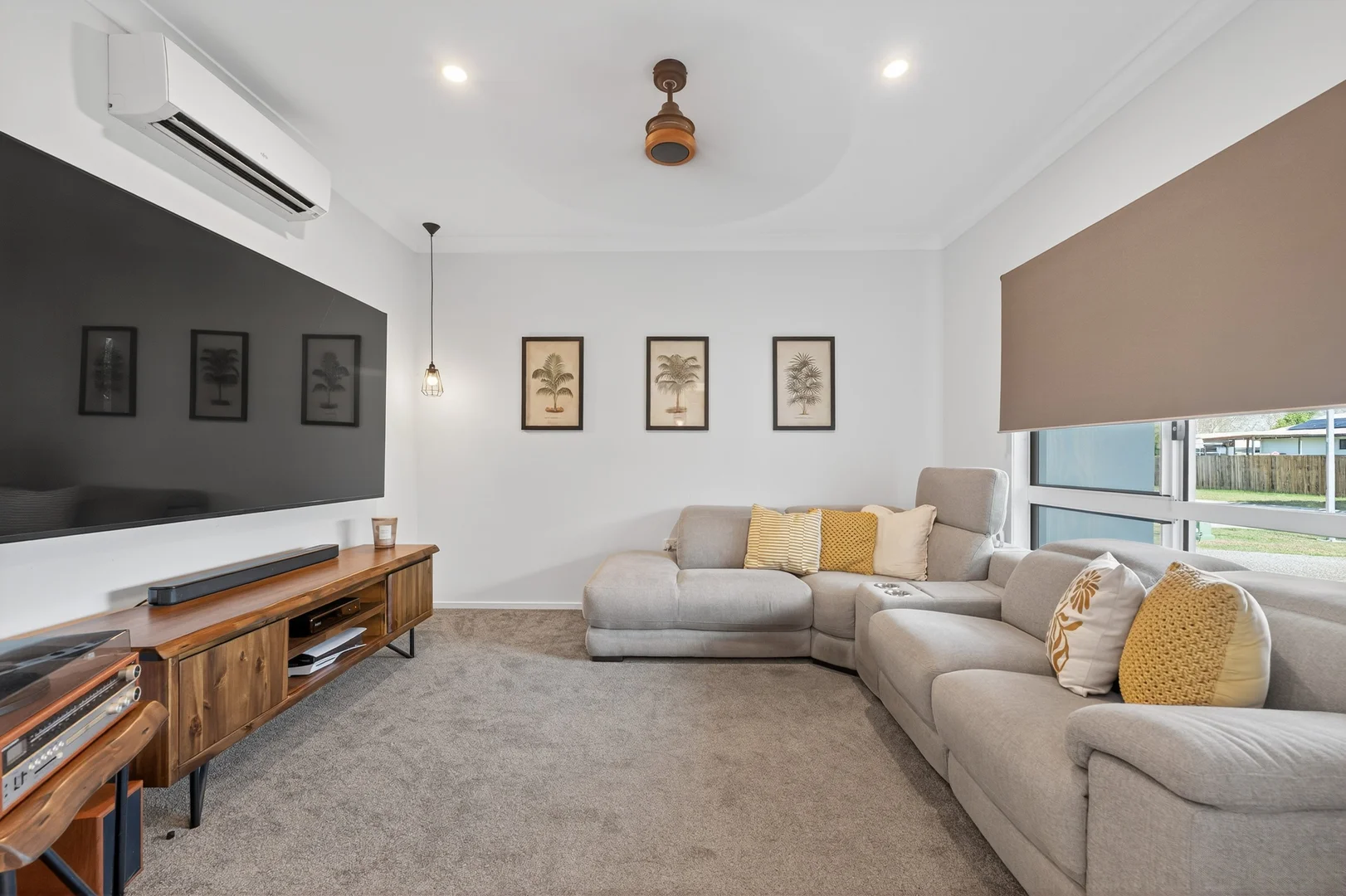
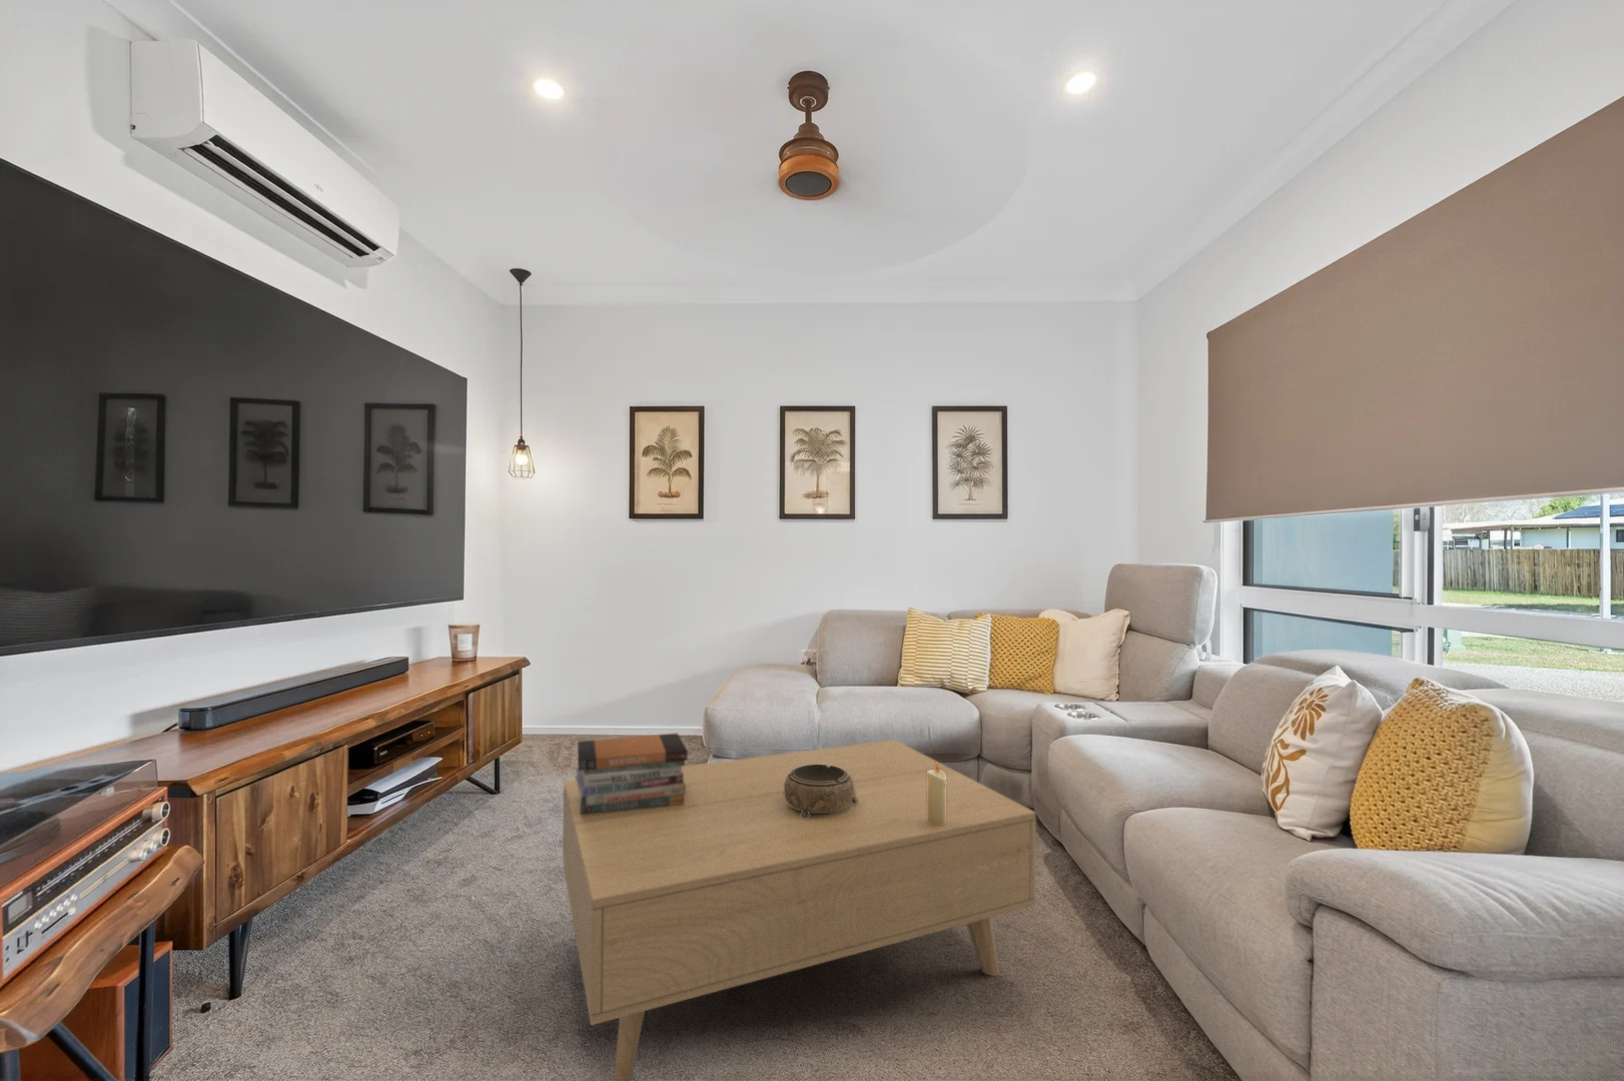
+ coffee table [562,738,1038,1081]
+ book stack [574,731,689,814]
+ decorative bowl [784,764,858,819]
+ candle [927,761,947,825]
